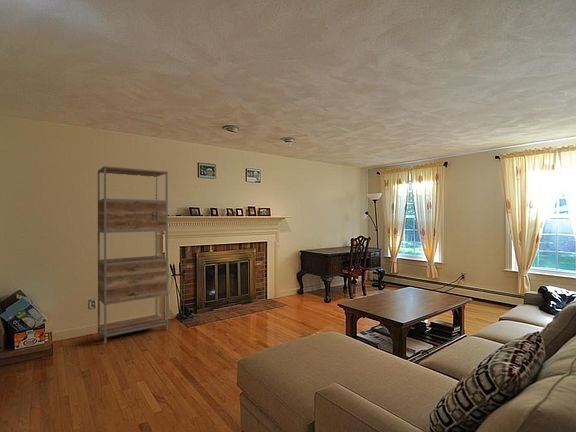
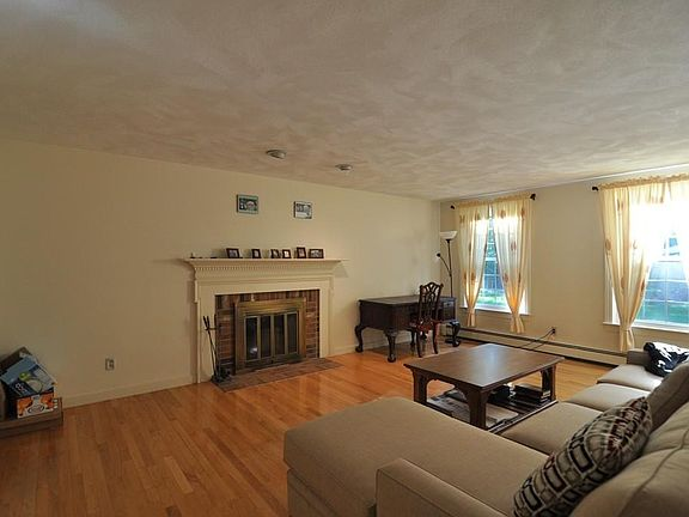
- shelving unit [97,165,169,344]
